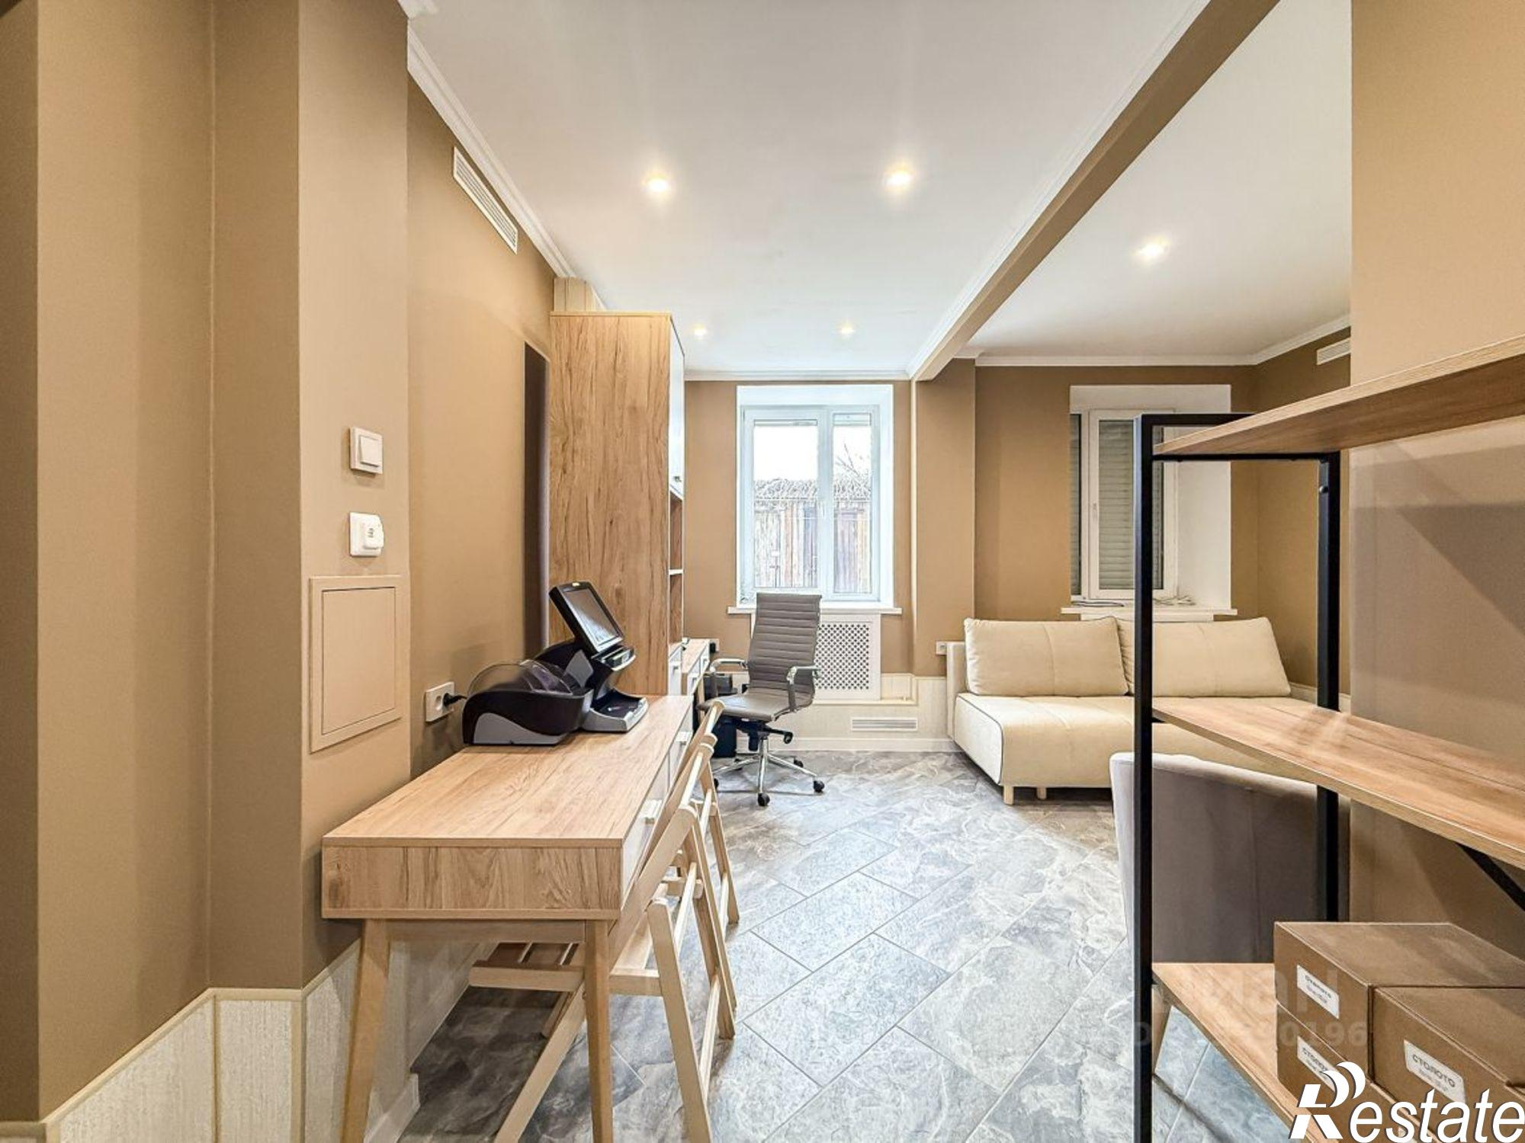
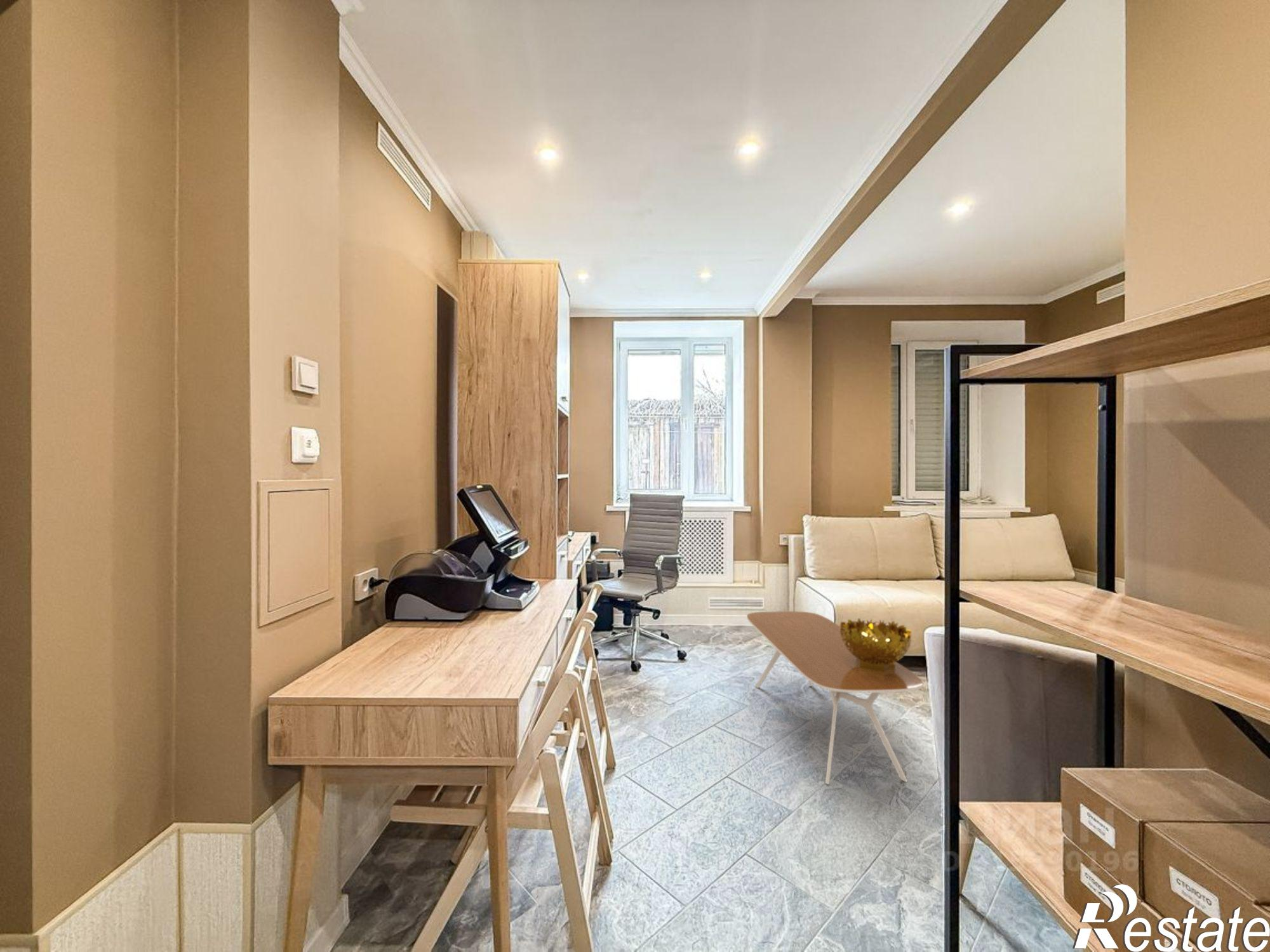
+ coffee table [746,611,924,785]
+ decorative bowl [839,618,912,672]
